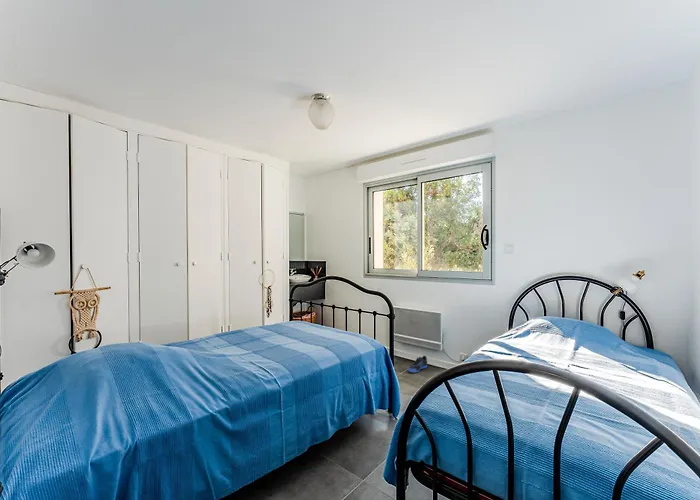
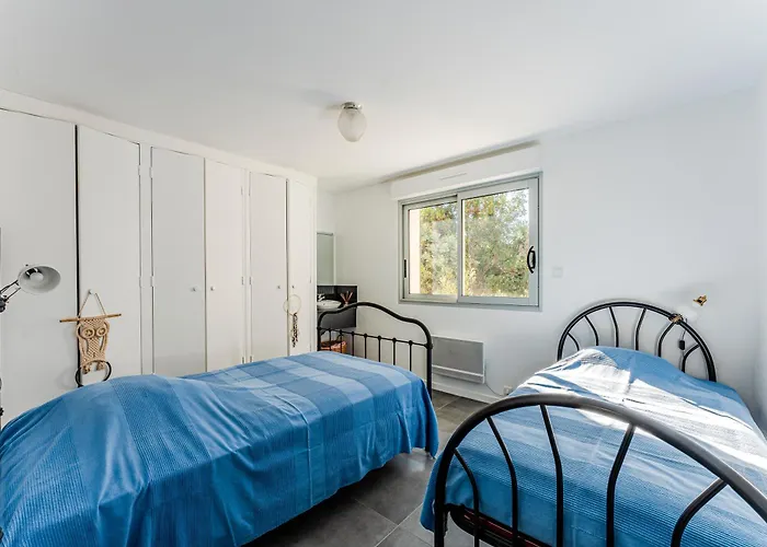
- sneaker [407,355,428,374]
